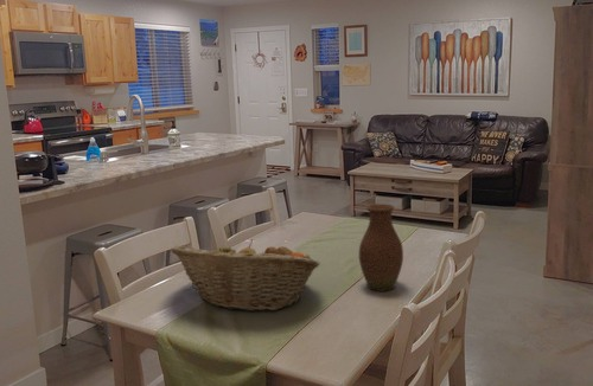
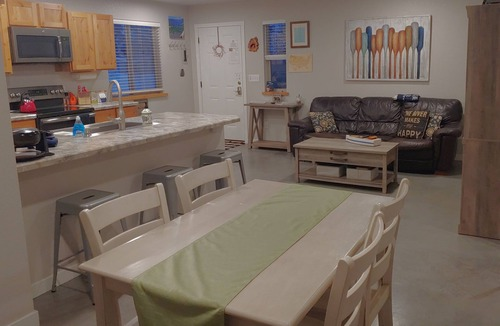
- vase [358,202,404,292]
- fruit basket [170,238,321,311]
